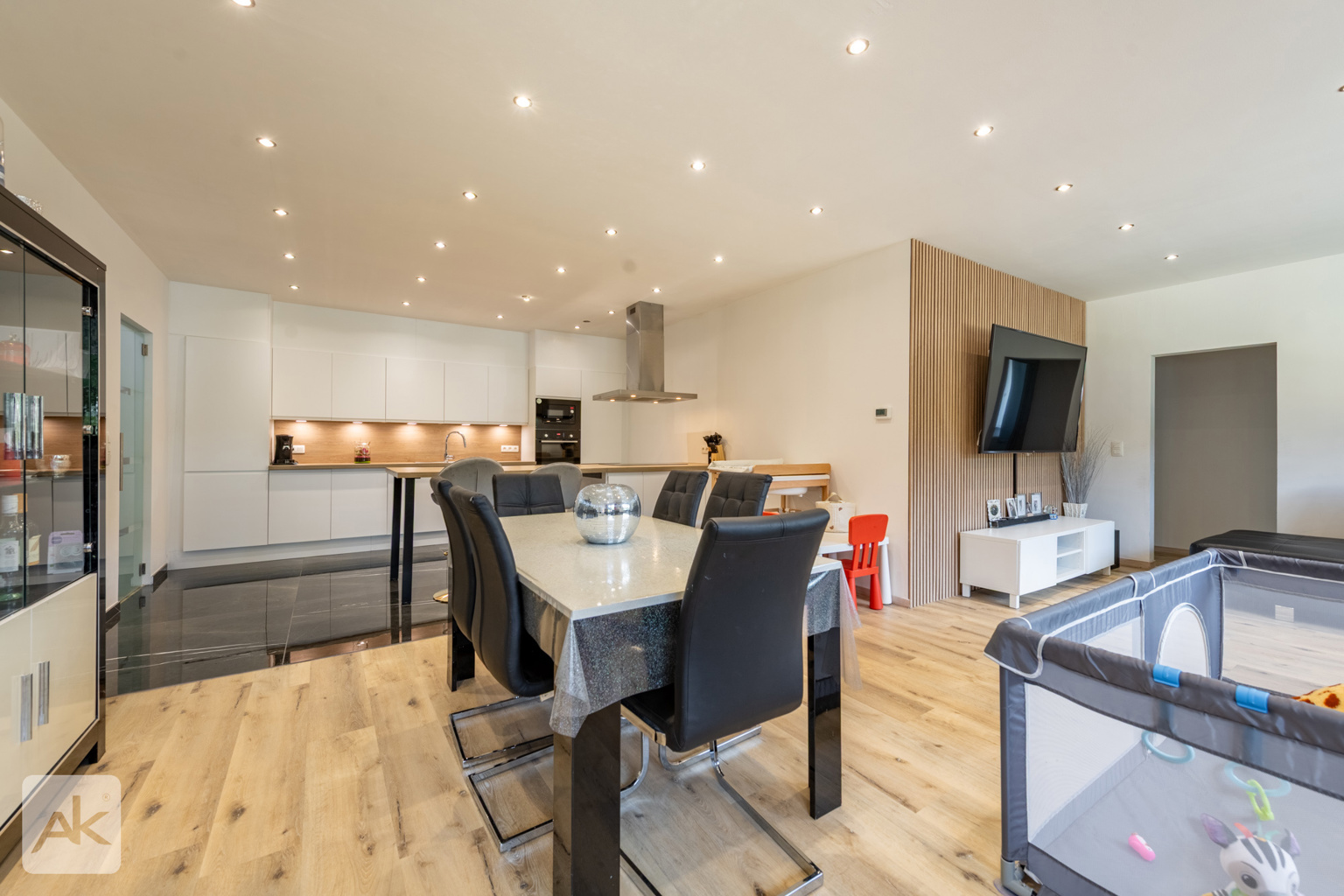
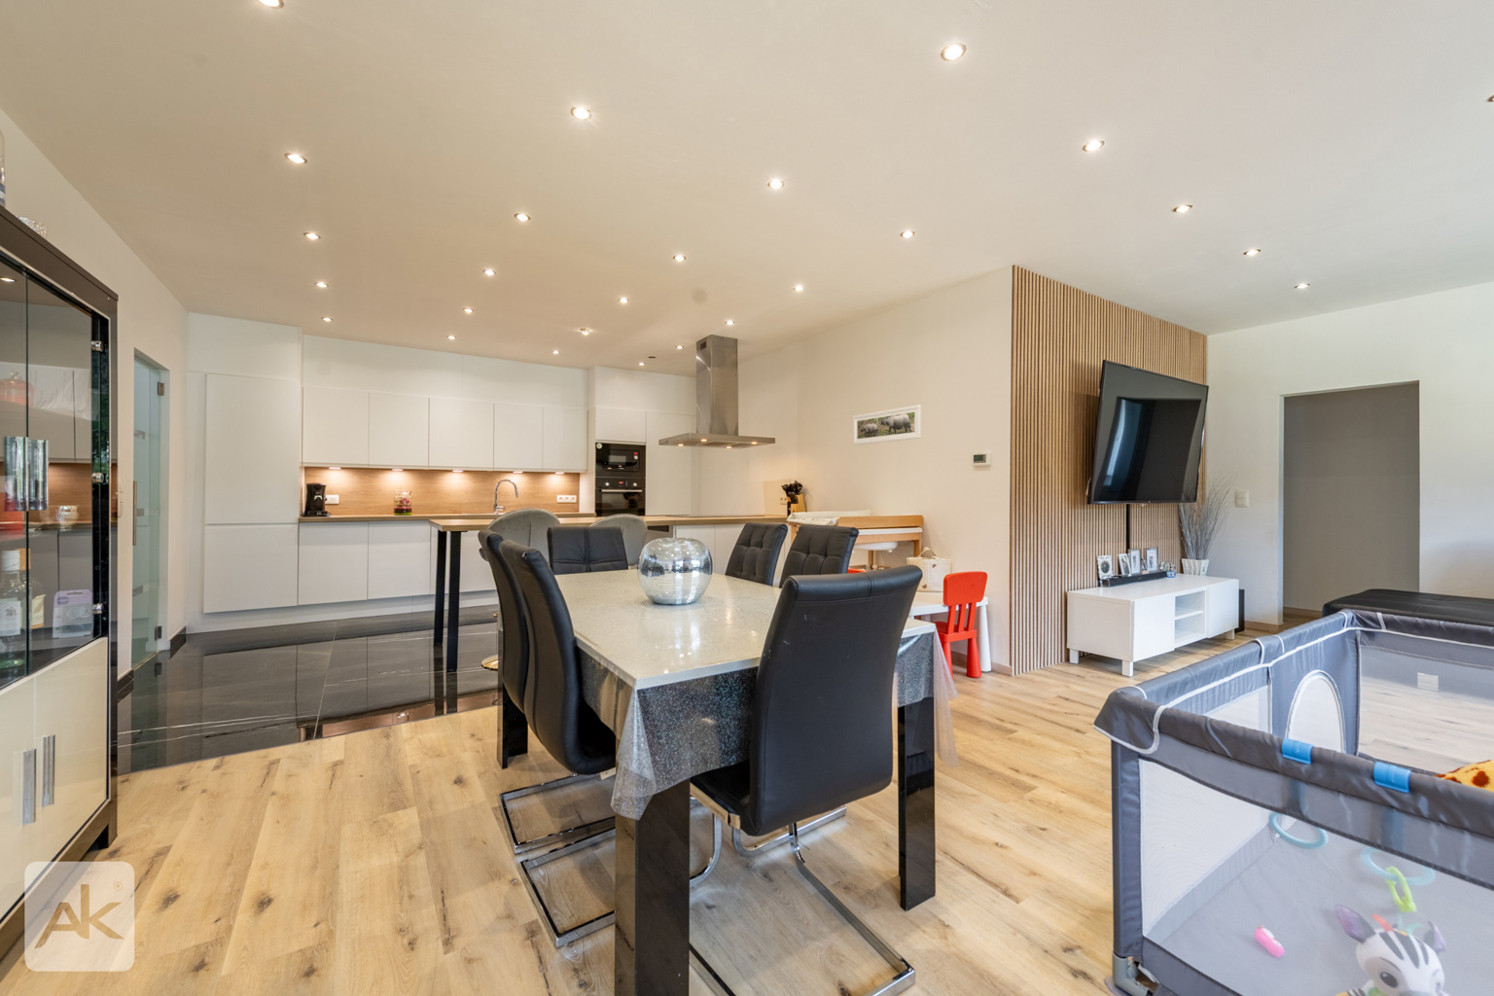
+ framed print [853,404,923,447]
